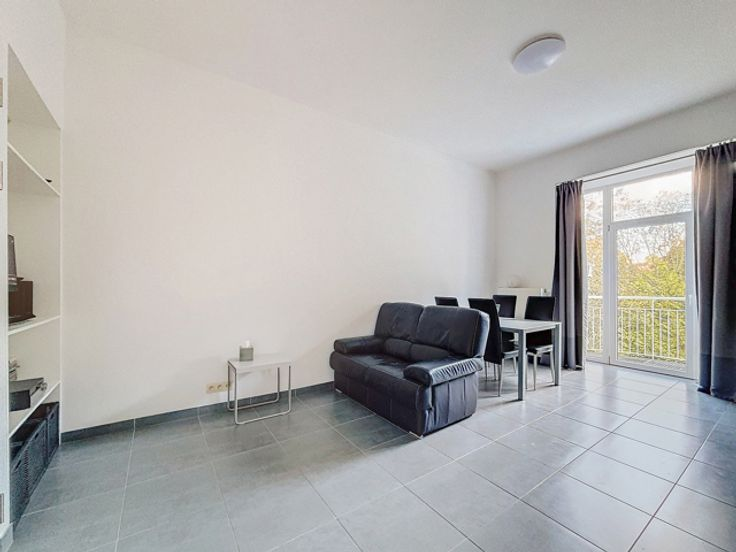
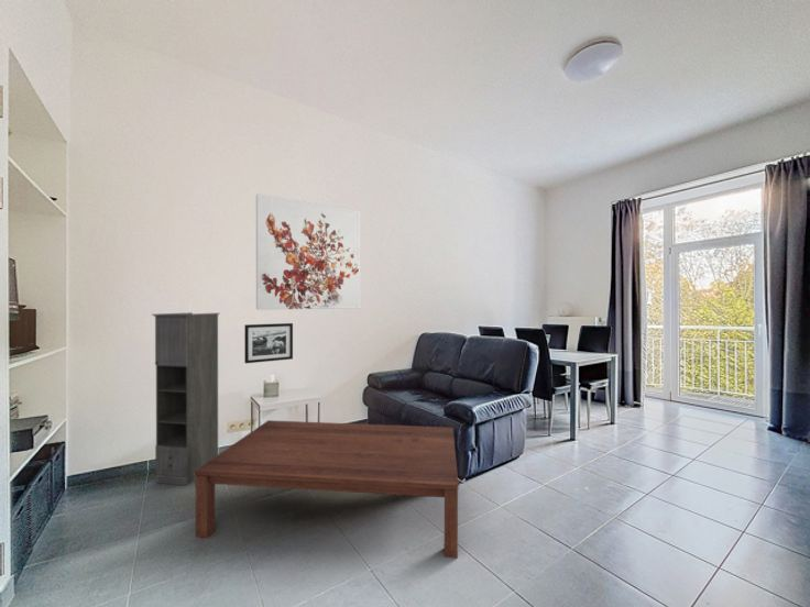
+ picture frame [243,322,294,364]
+ coffee table [195,419,459,560]
+ storage cabinet [151,311,221,486]
+ wall art [255,192,362,311]
